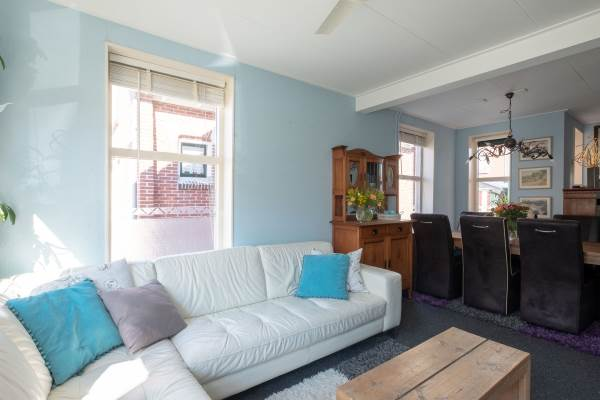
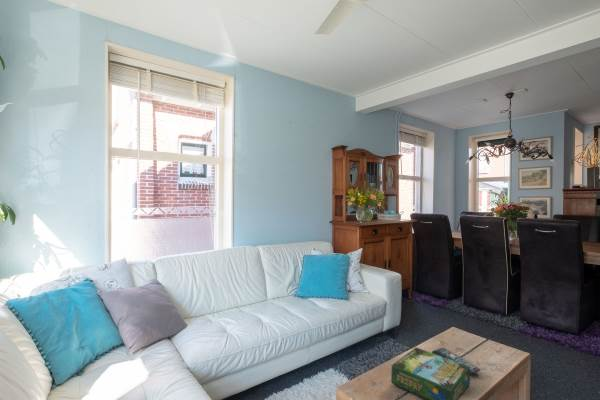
+ remote control [431,347,481,376]
+ board game [390,346,471,400]
